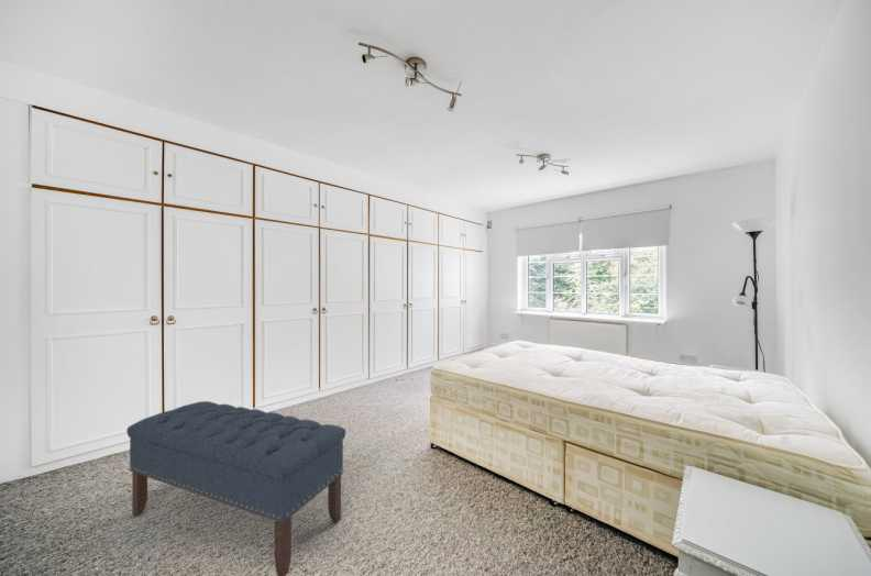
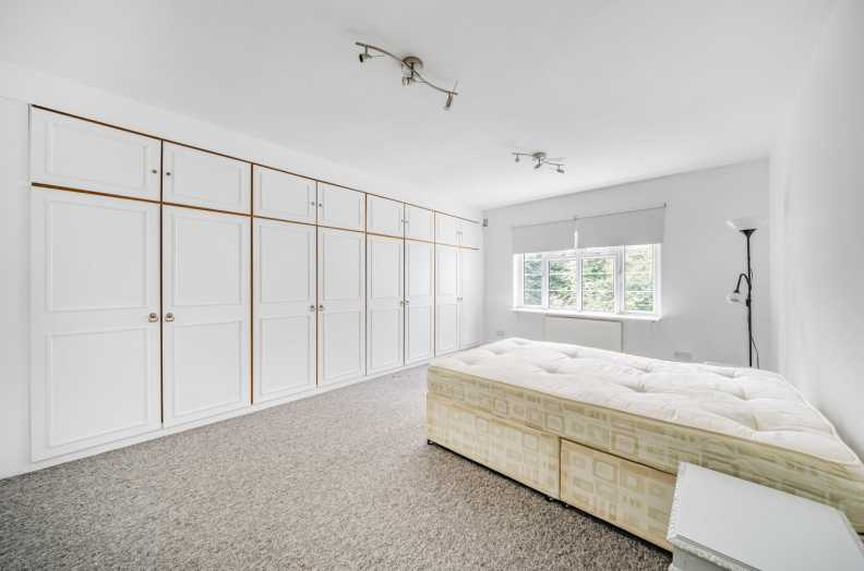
- bench [125,400,346,576]
